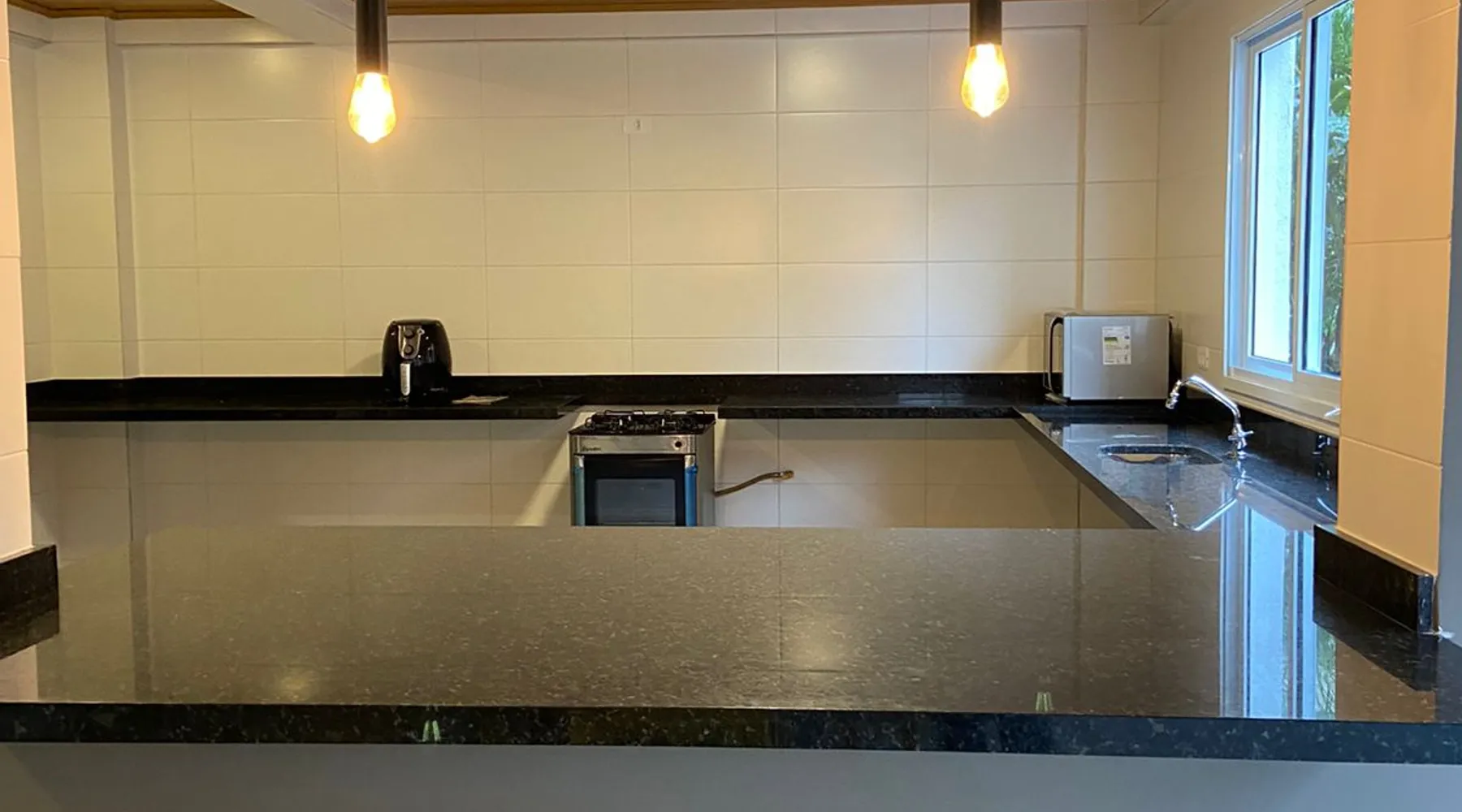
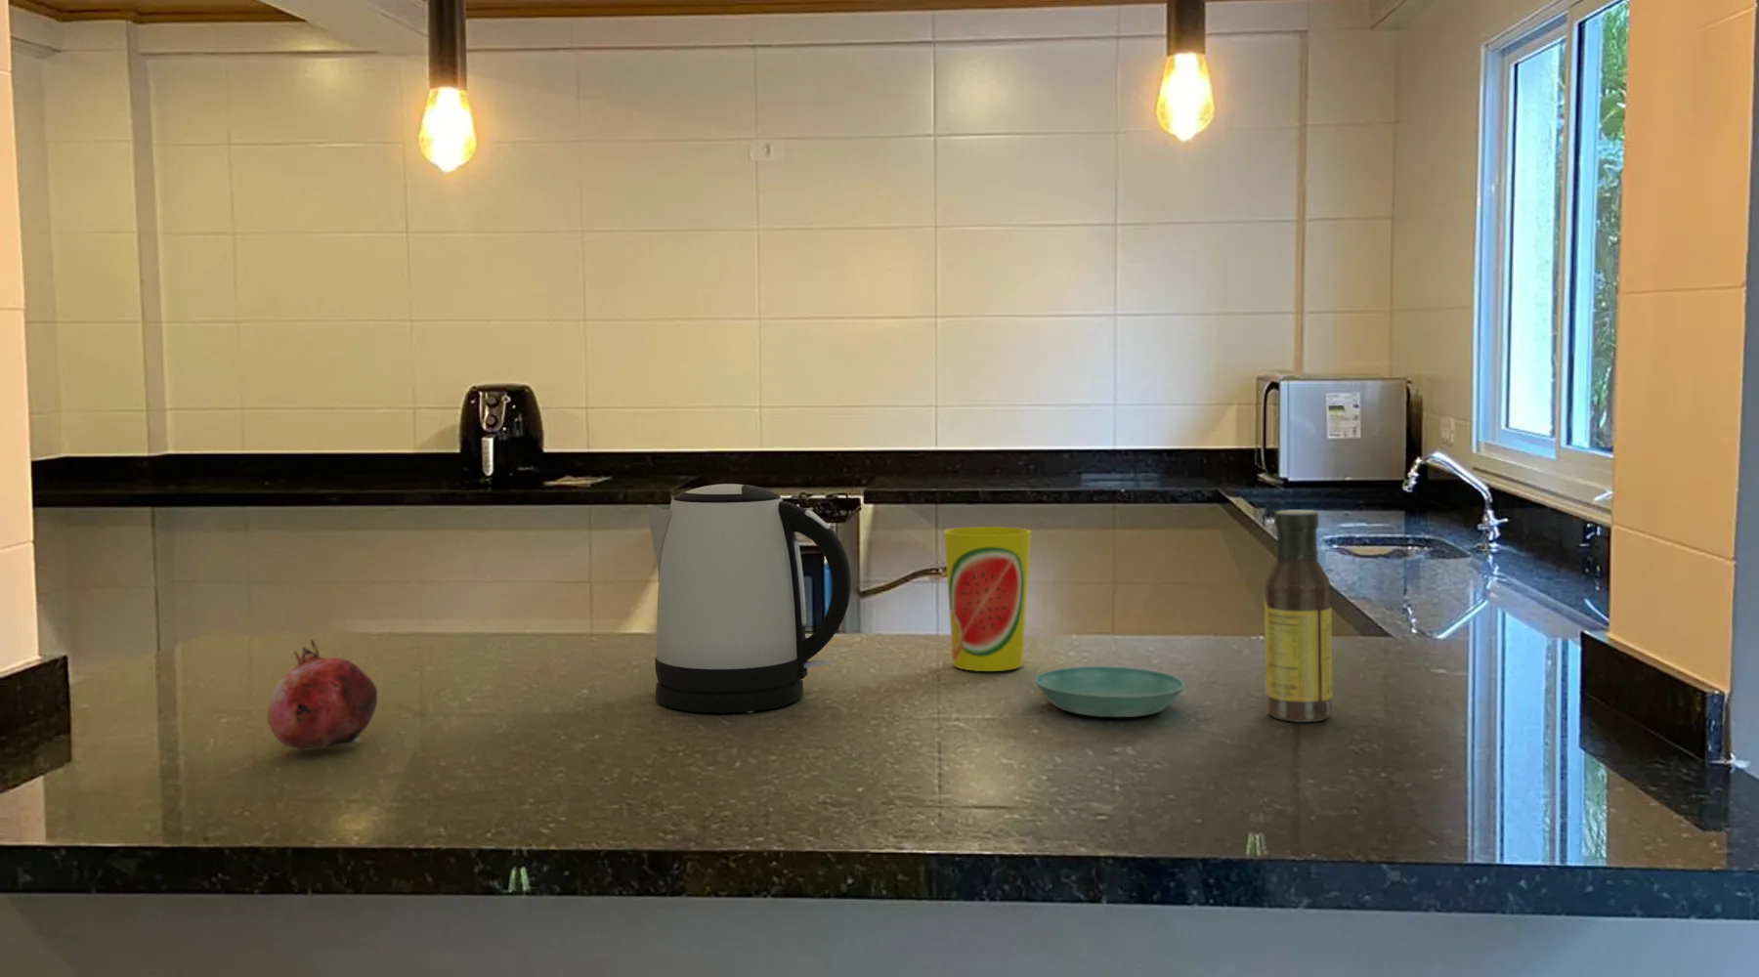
+ saucer [1034,665,1185,718]
+ kettle [646,482,852,715]
+ fruit [266,638,378,751]
+ cup [943,526,1032,673]
+ sauce bottle [1262,509,1334,723]
